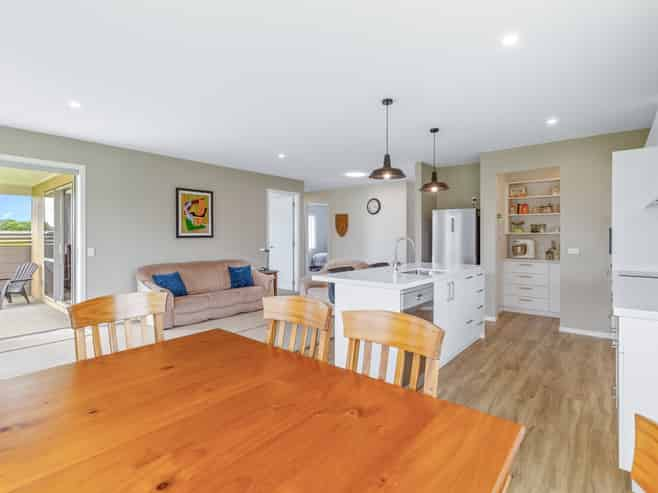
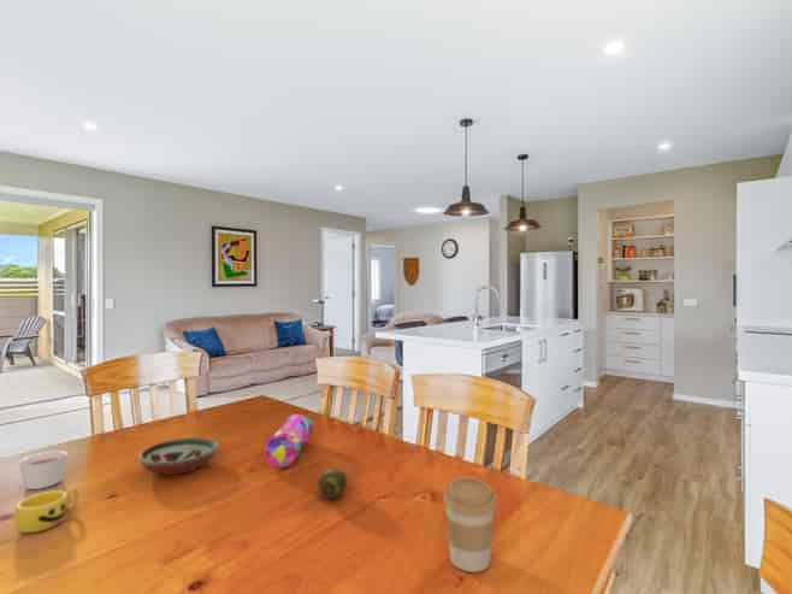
+ cup [13,487,79,534]
+ candle [18,449,69,490]
+ fruit [317,467,349,500]
+ decorative bowl [137,436,219,476]
+ pencil case [264,413,314,469]
+ coffee cup [442,476,498,574]
